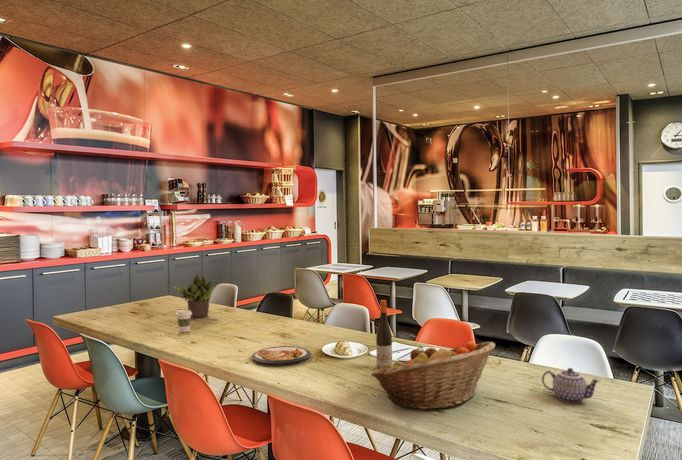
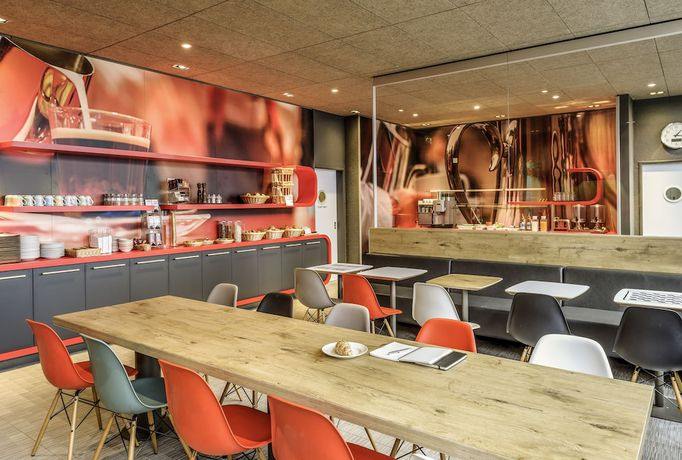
- teapot [541,367,601,404]
- potted plant [170,273,216,318]
- fruit basket [370,341,496,411]
- coffee cup [175,309,192,333]
- wine bottle [375,299,393,369]
- dish [250,345,312,366]
